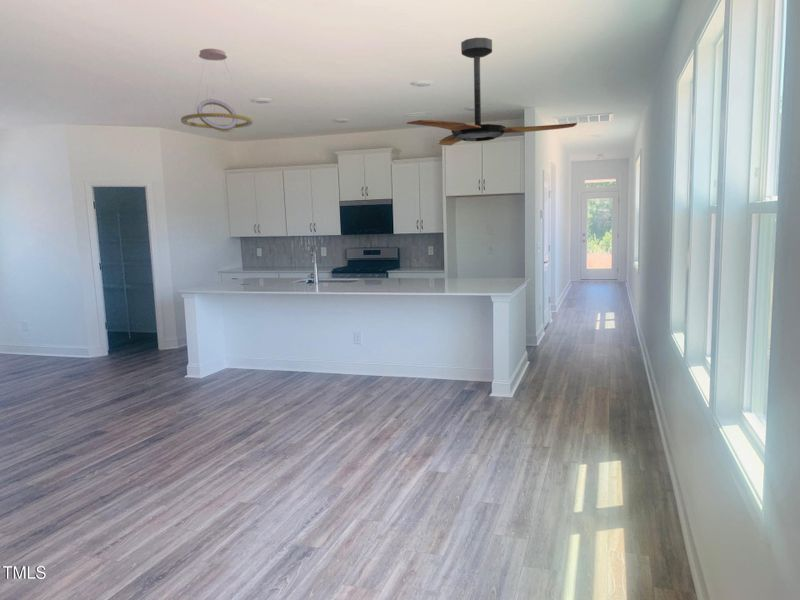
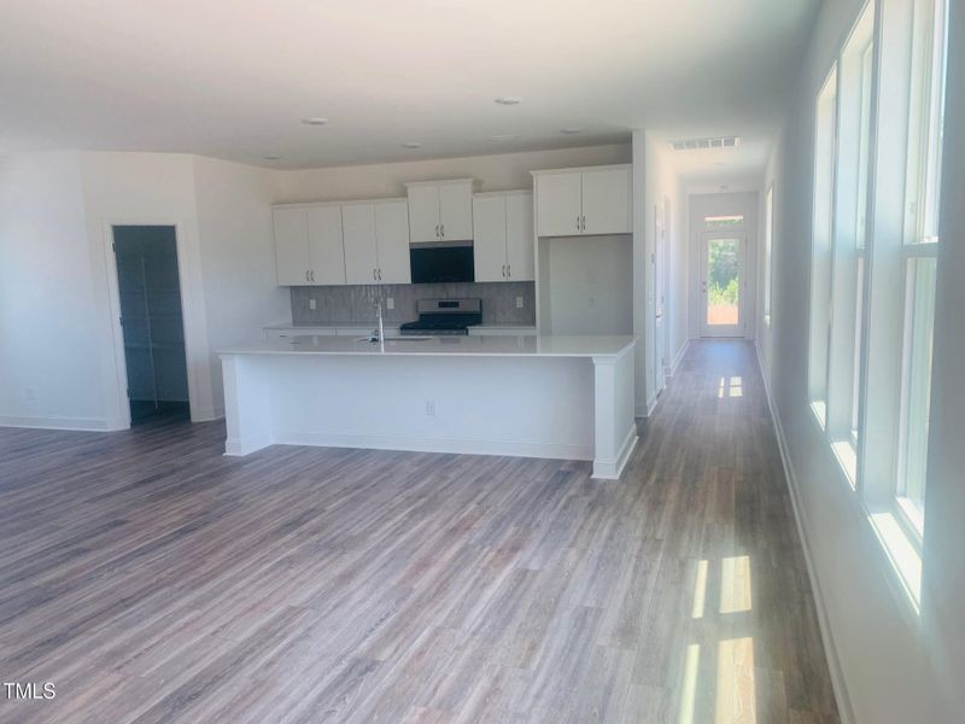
- ceiling fan [406,37,578,146]
- chandelier [180,48,253,132]
